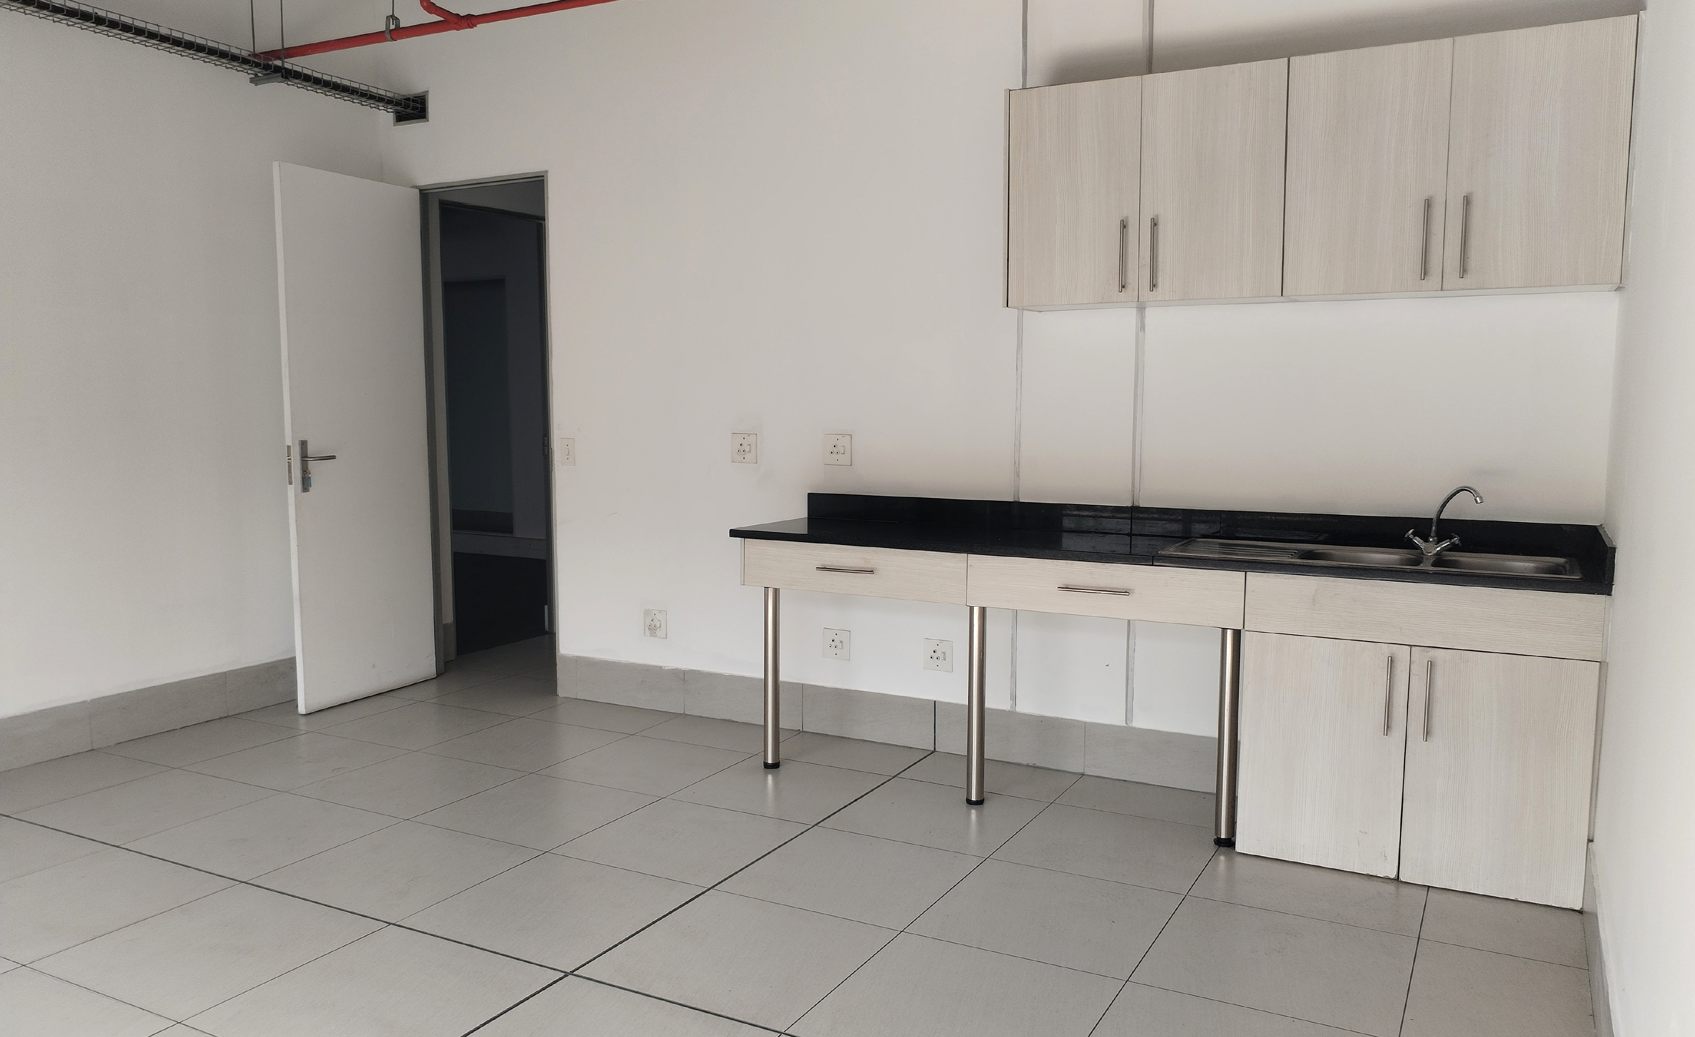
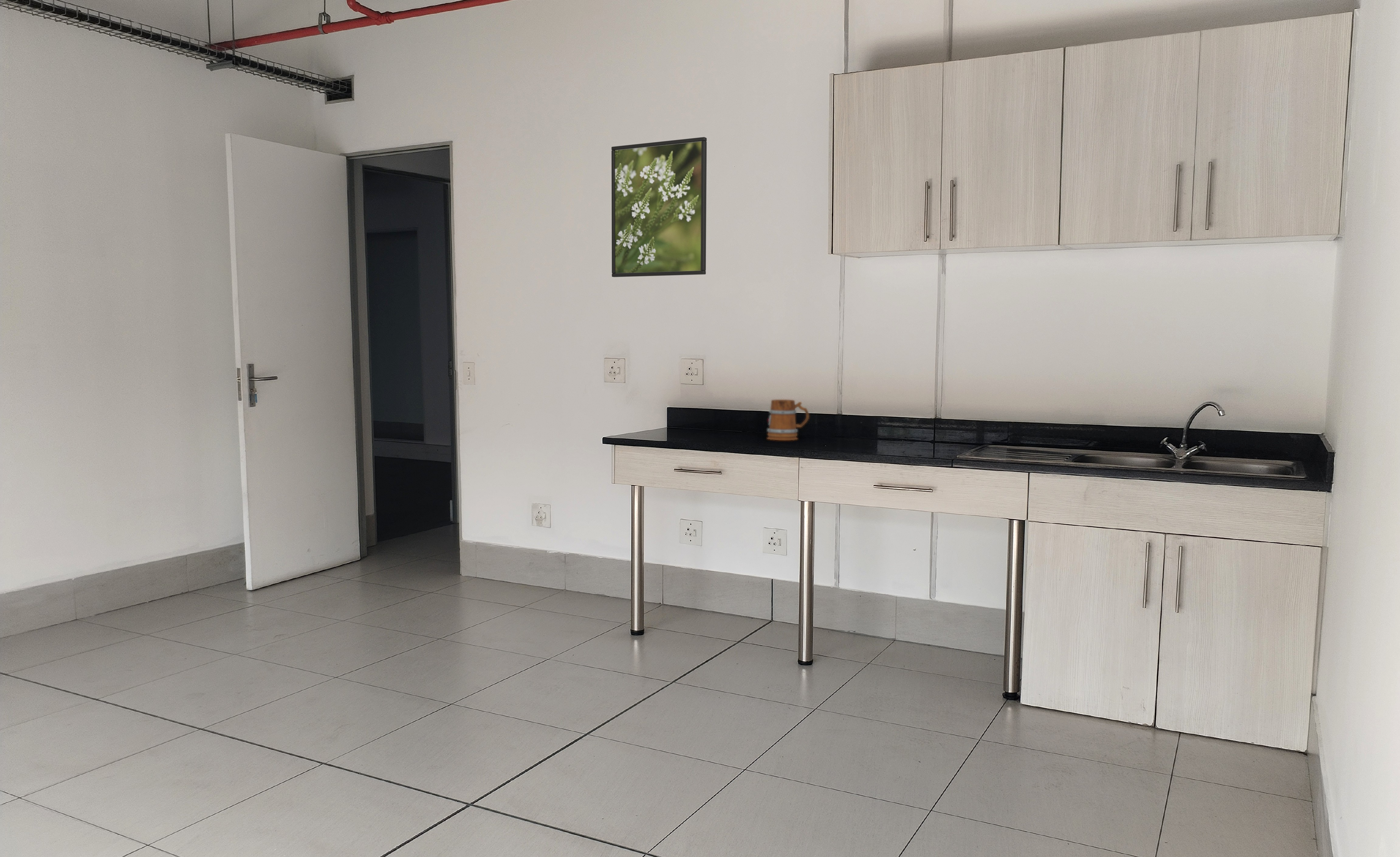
+ mug [767,399,809,440]
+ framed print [611,137,707,277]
